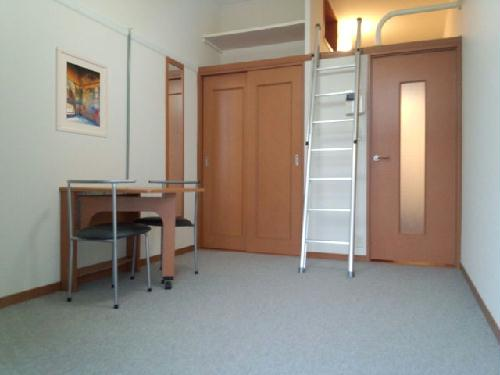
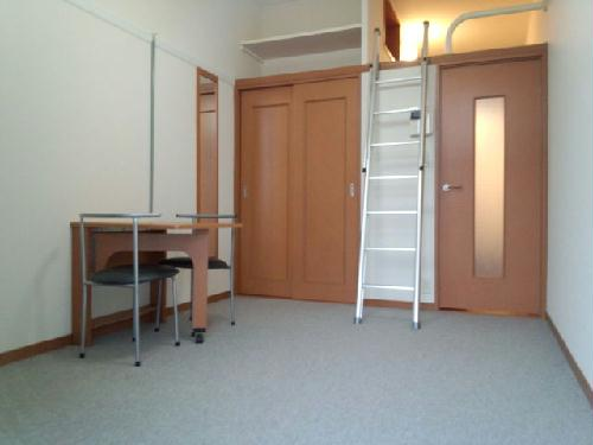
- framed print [54,46,109,139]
